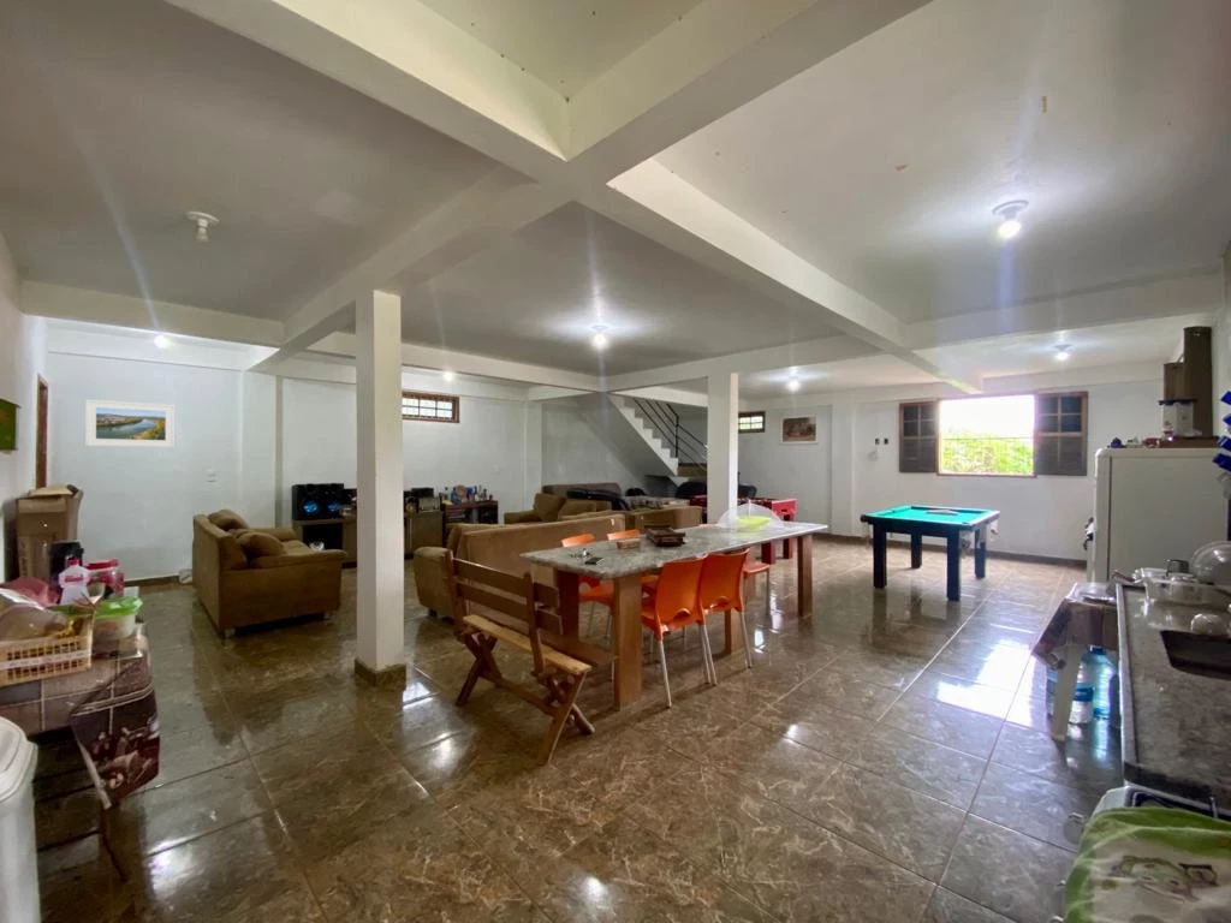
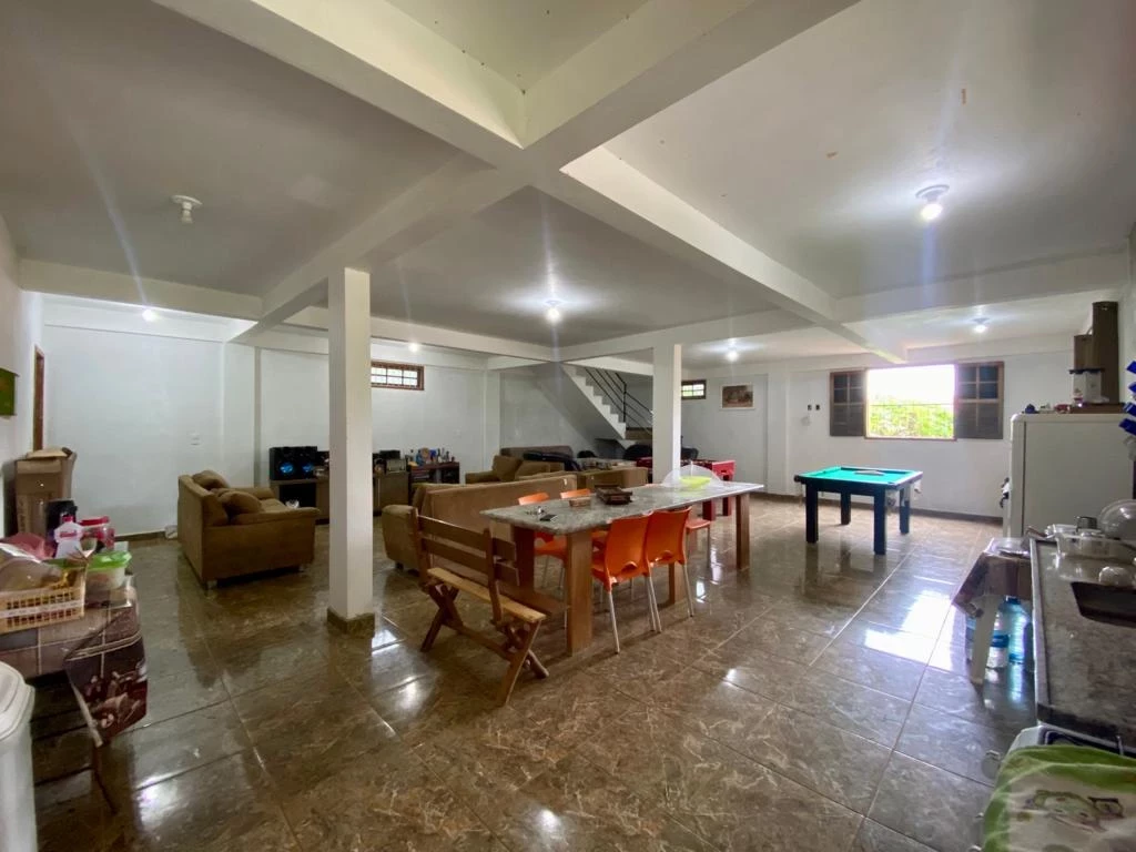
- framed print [84,398,176,448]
